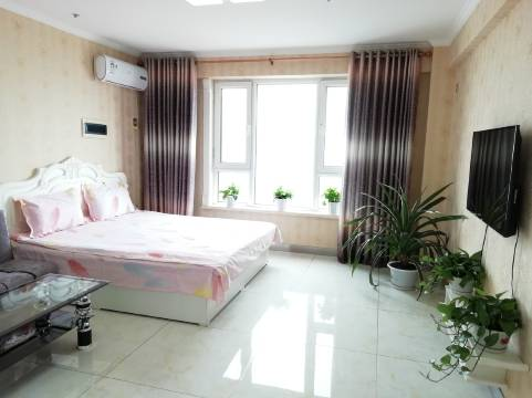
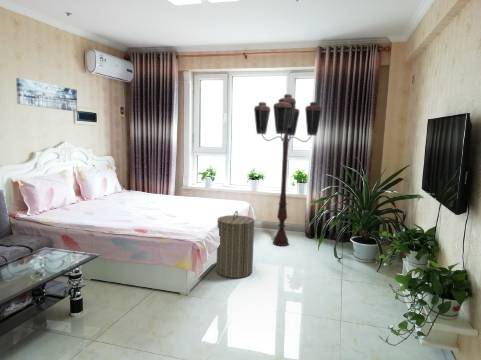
+ floor lamp [253,93,323,247]
+ laundry hamper [215,210,256,279]
+ wall art [15,77,78,112]
